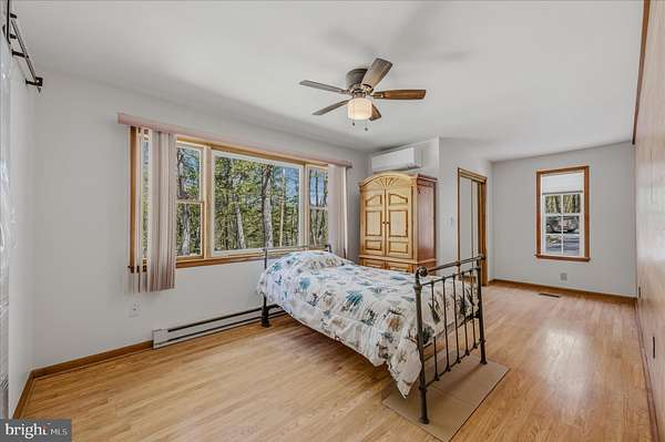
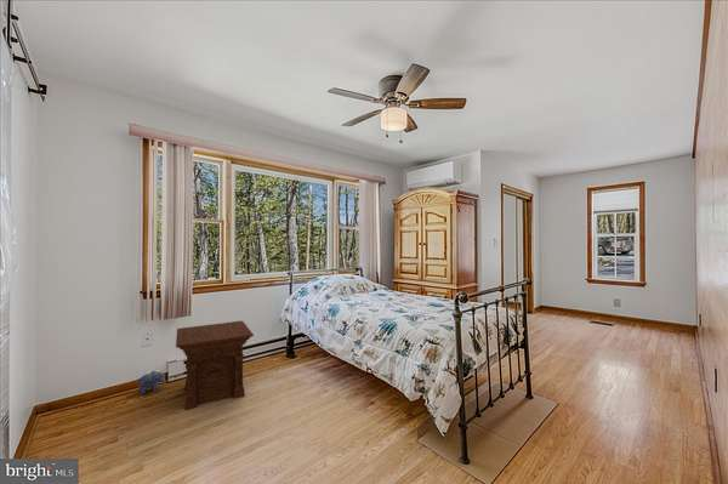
+ side table [175,319,255,411]
+ plush toy [136,370,166,395]
